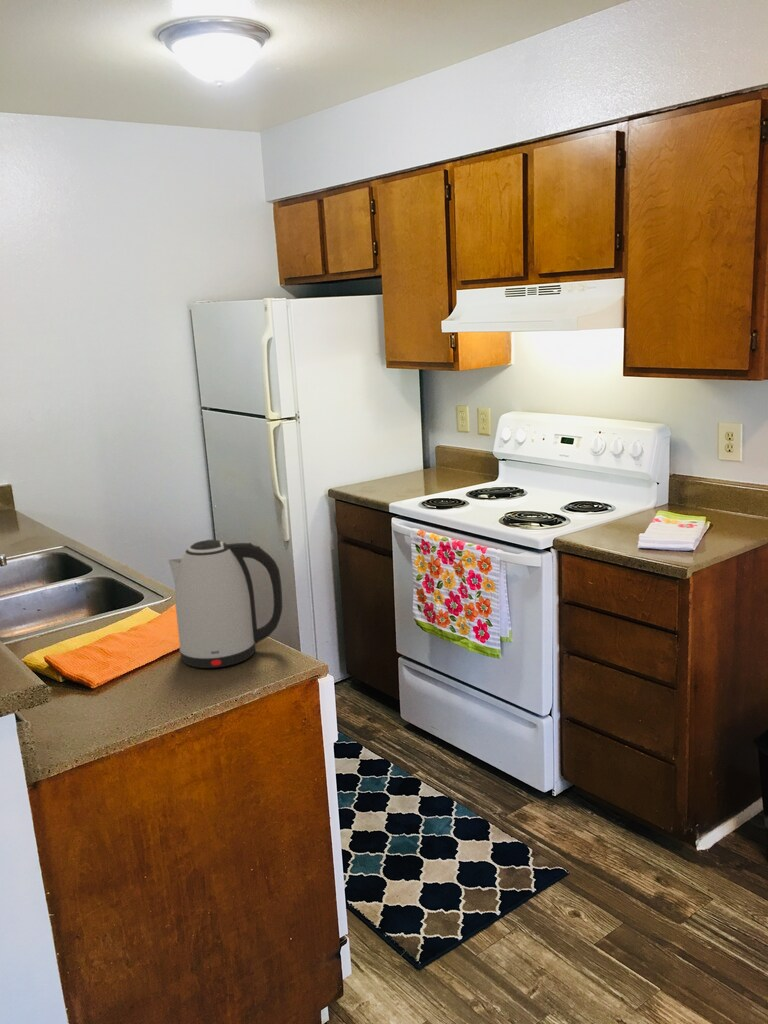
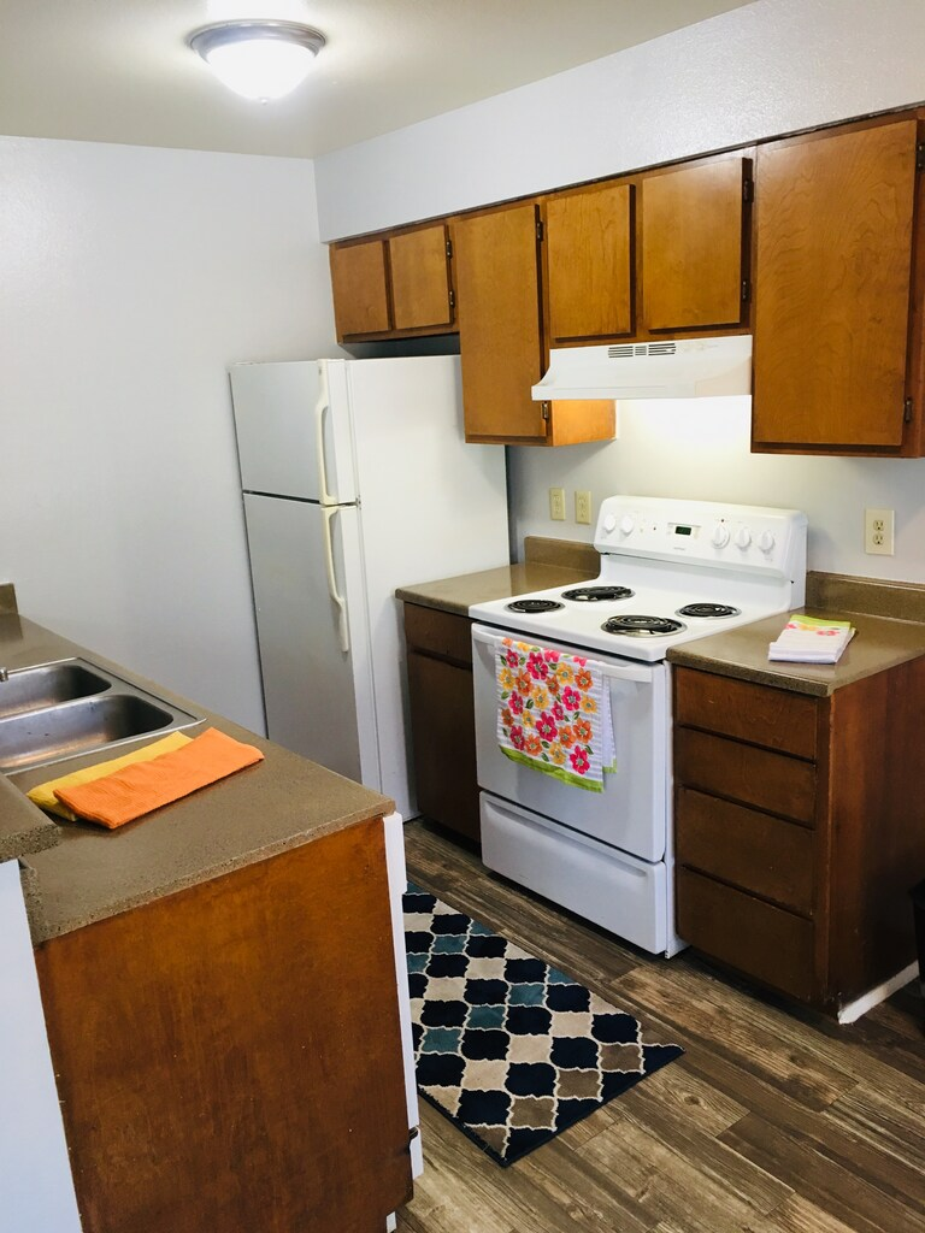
- kettle [167,539,283,669]
